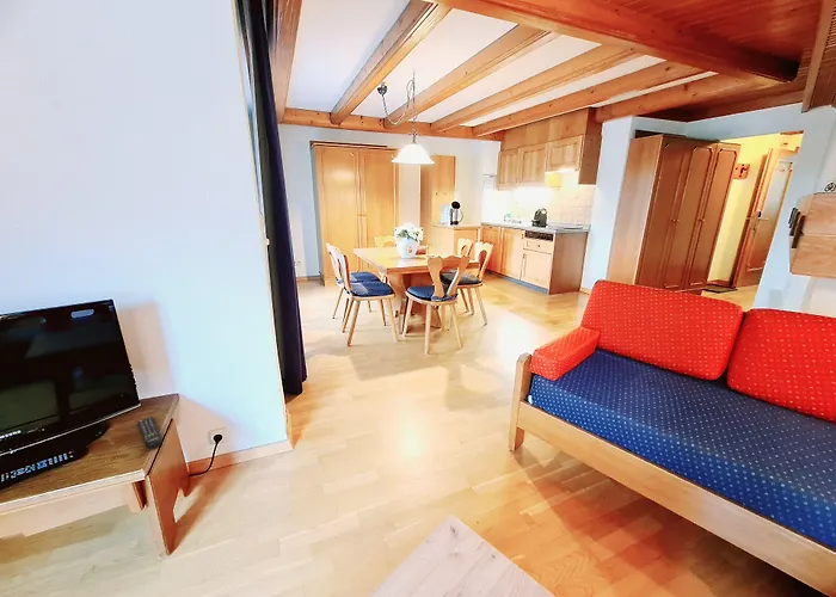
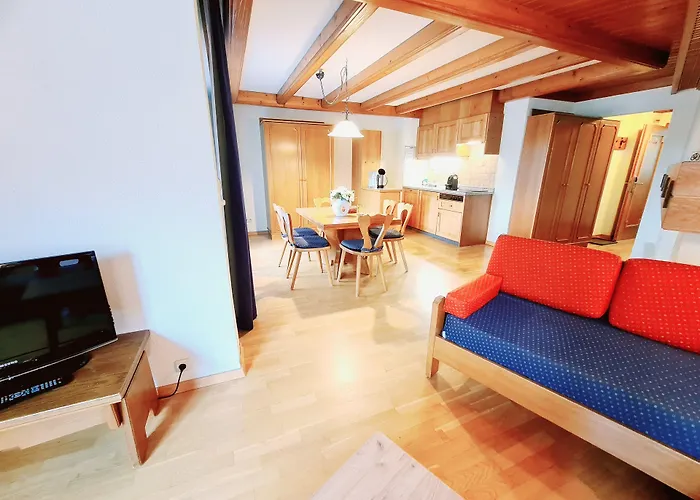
- remote control [136,416,164,450]
